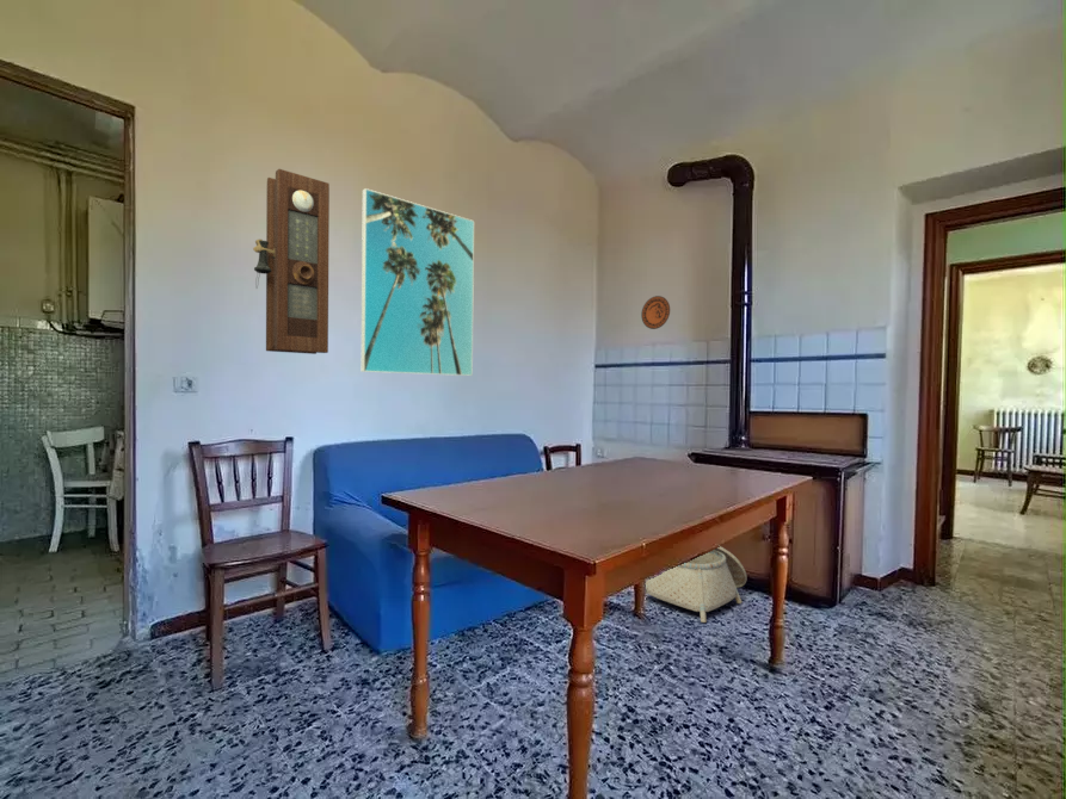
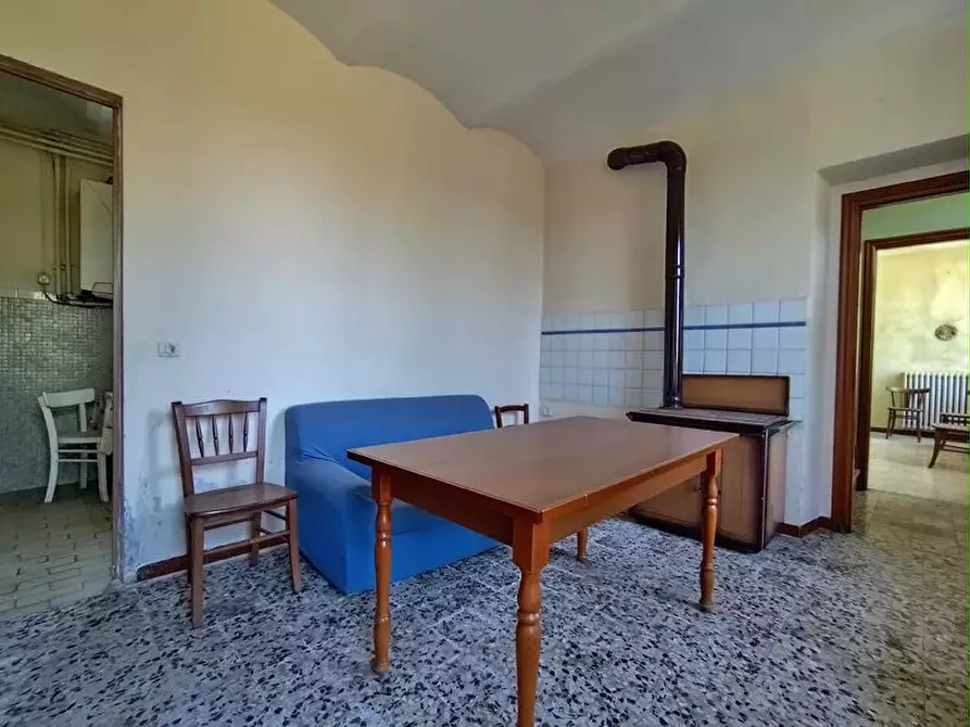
- pendulum clock [252,168,331,355]
- decorative plate [640,295,671,330]
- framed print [361,187,475,377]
- basket [645,545,747,624]
